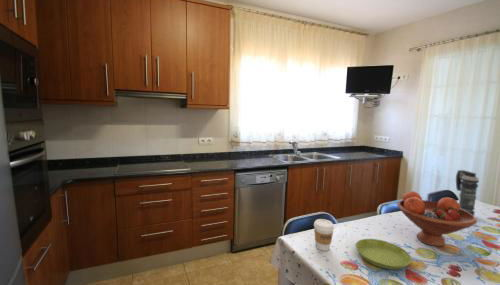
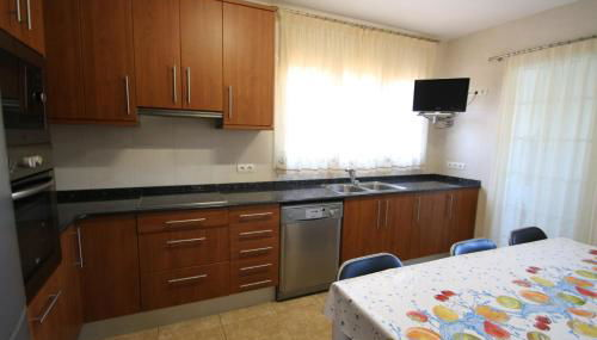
- smoke grenade [455,169,480,217]
- coffee cup [313,218,335,252]
- fruit bowl [396,190,478,248]
- saucer [355,238,413,270]
